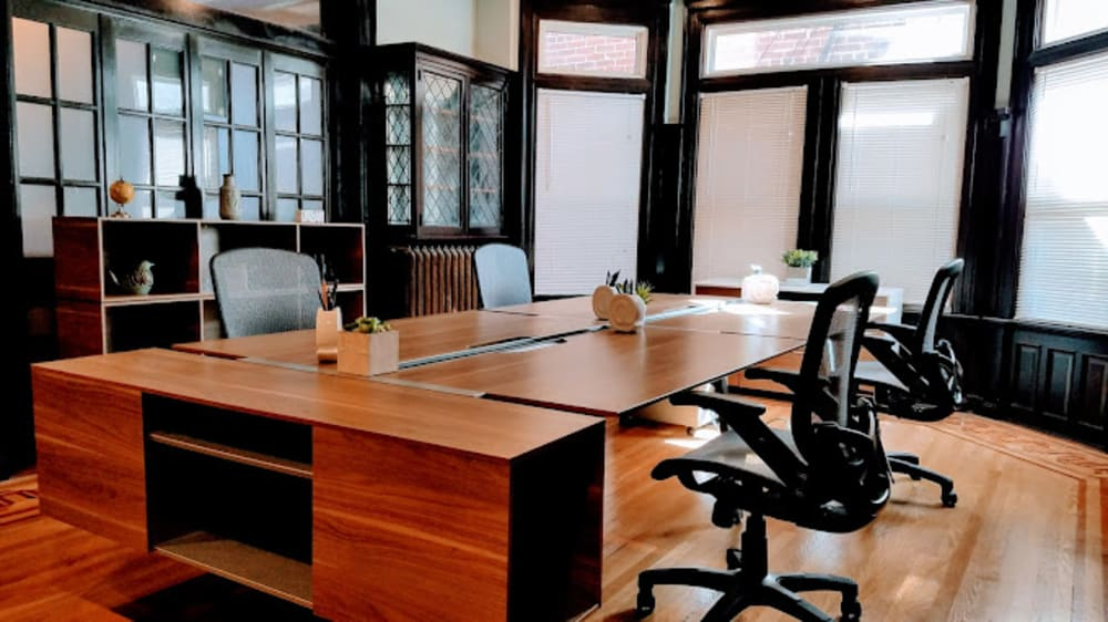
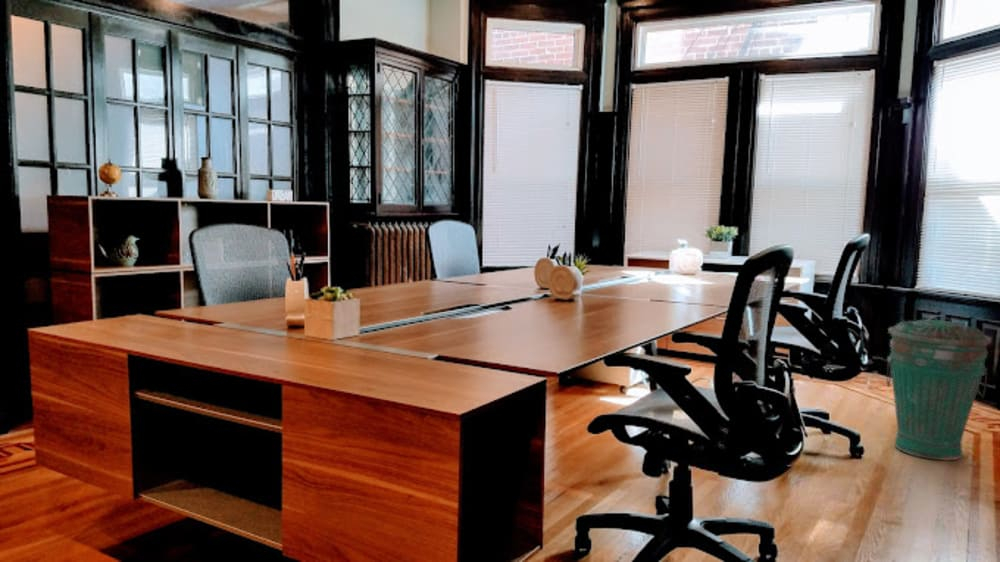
+ trash can [885,314,993,462]
